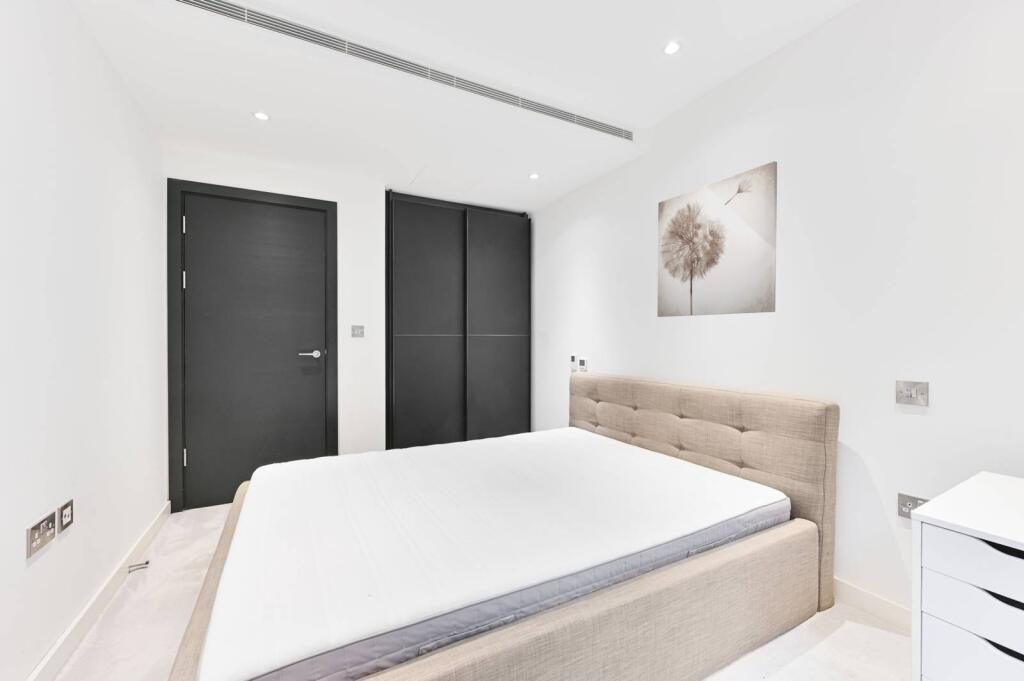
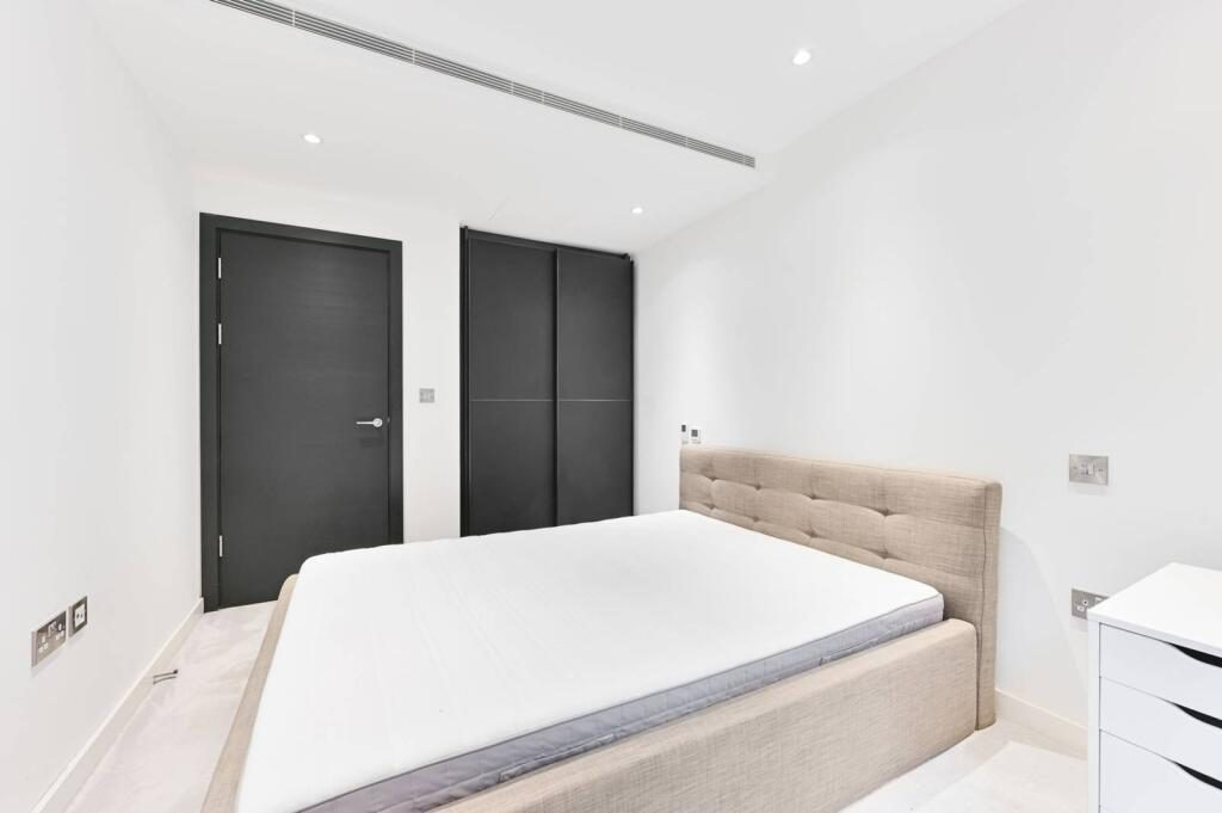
- wall art [656,160,778,318]
